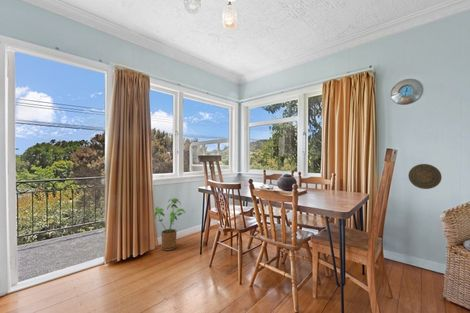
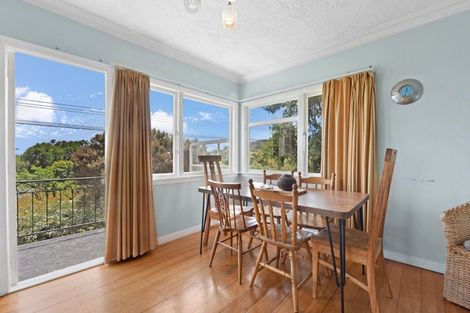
- house plant [153,197,186,252]
- decorative plate [408,163,443,190]
